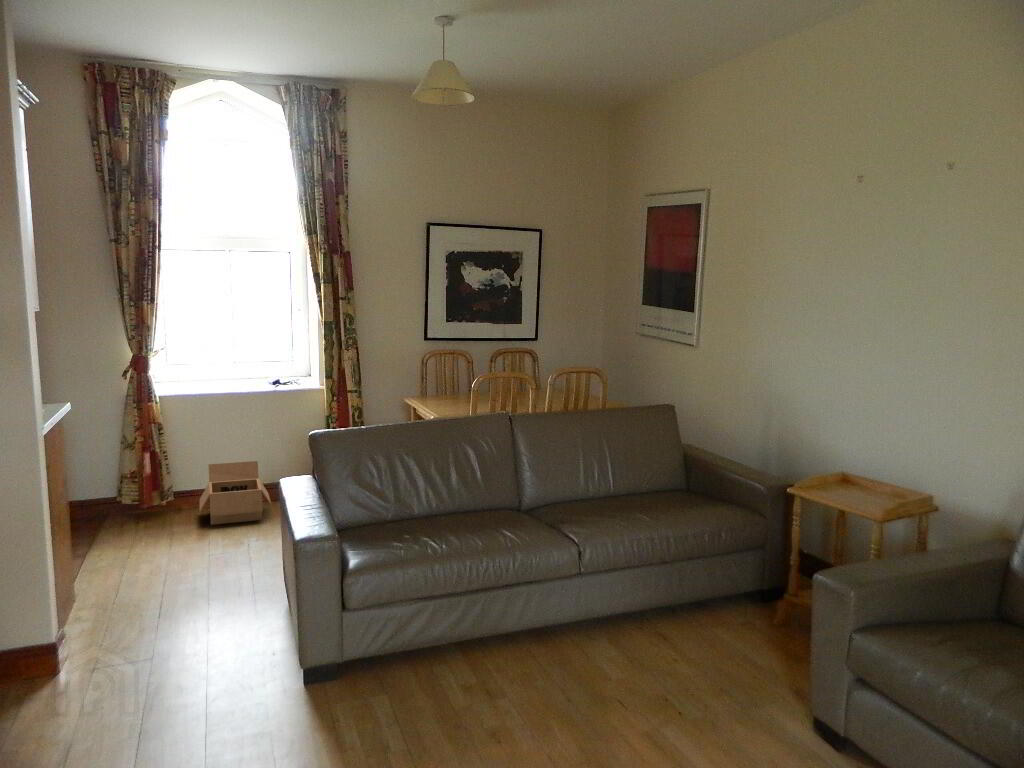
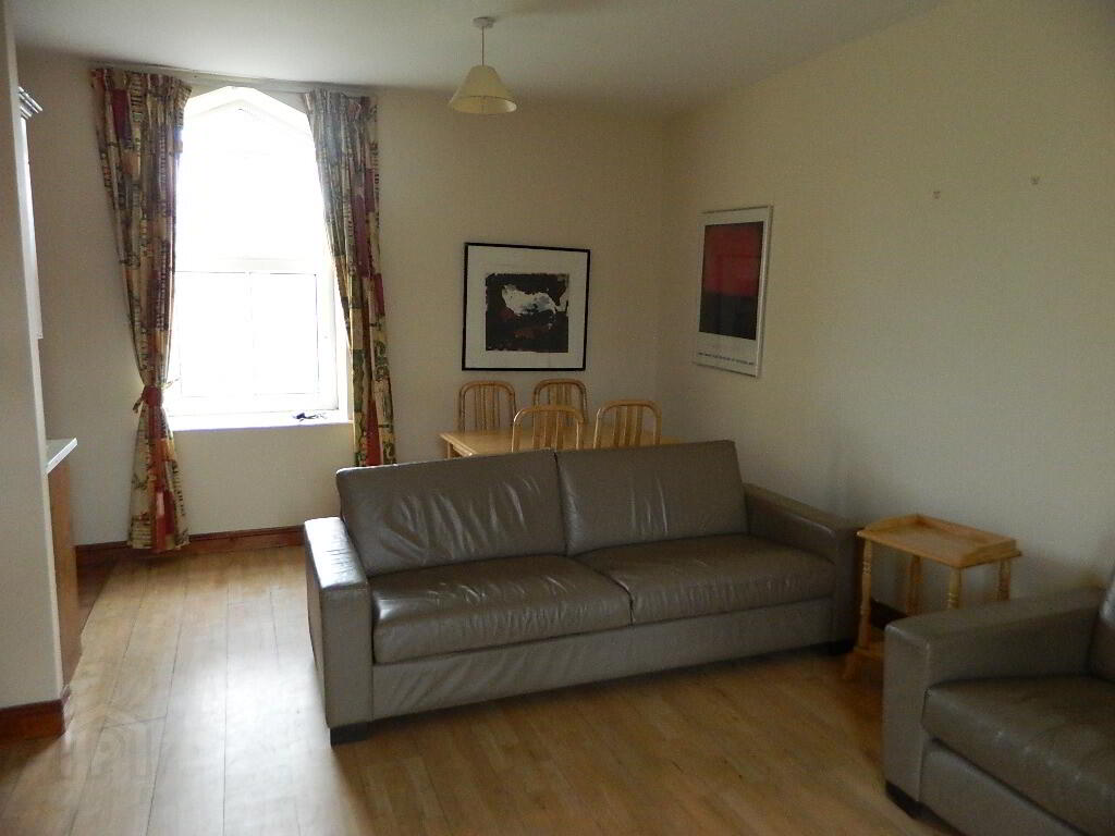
- box [199,460,273,526]
